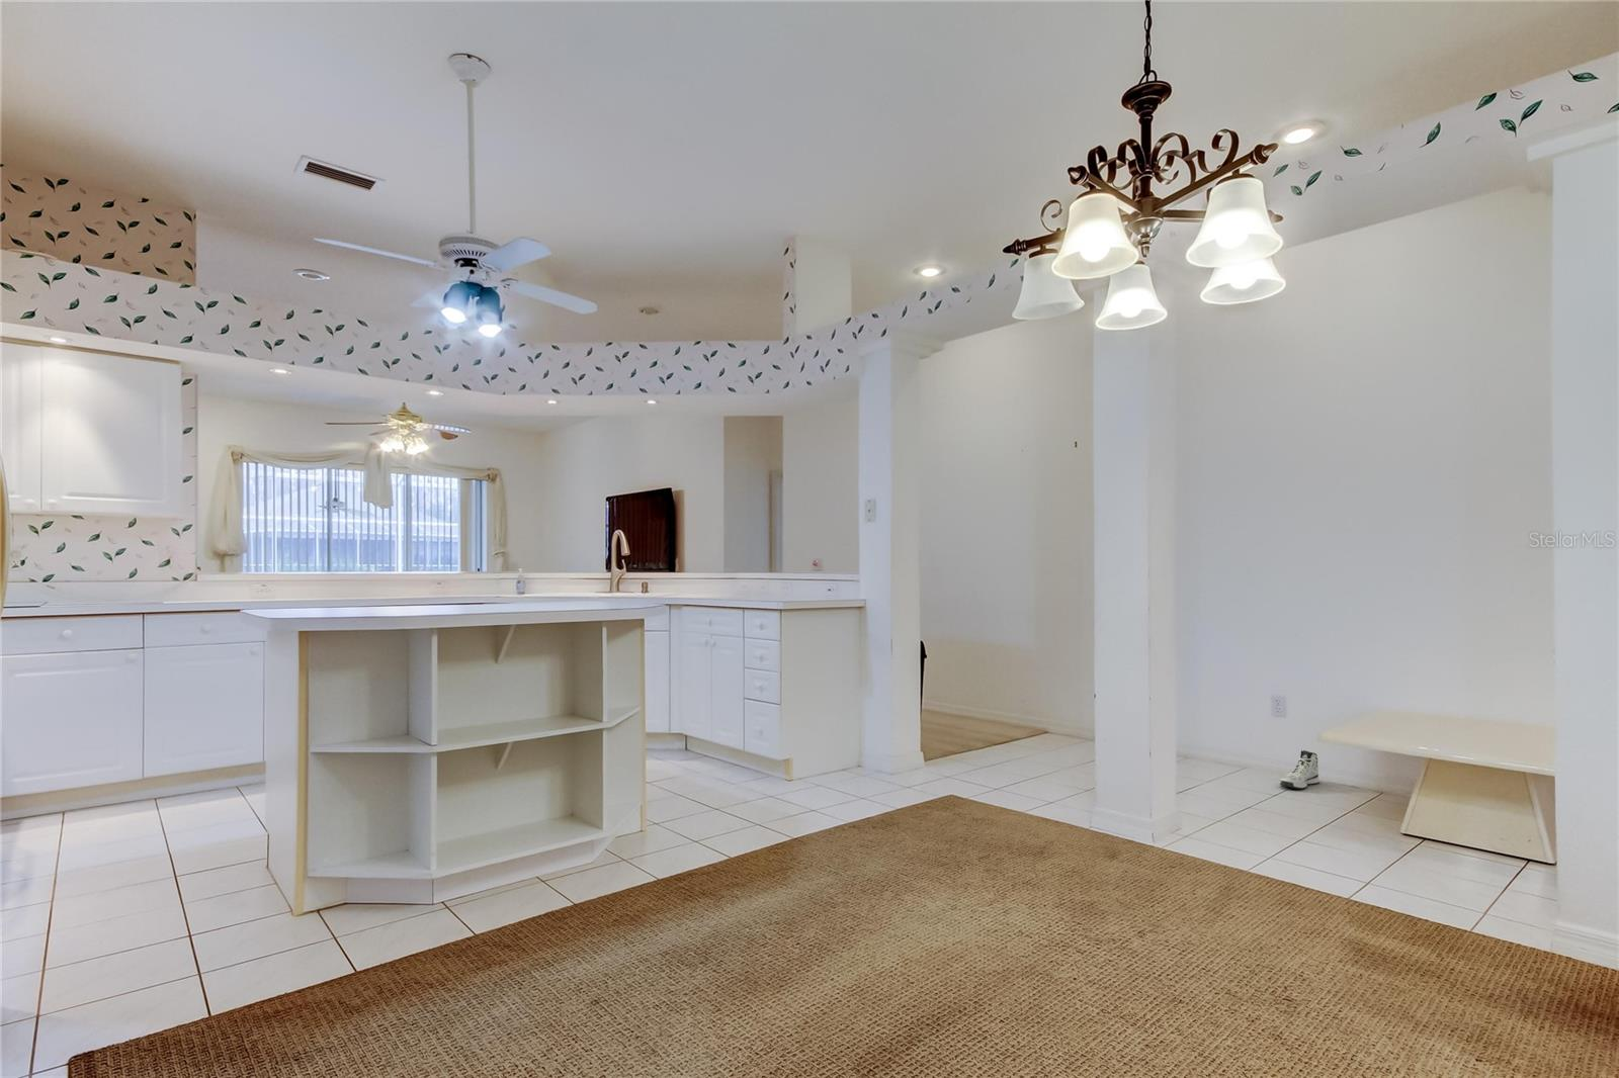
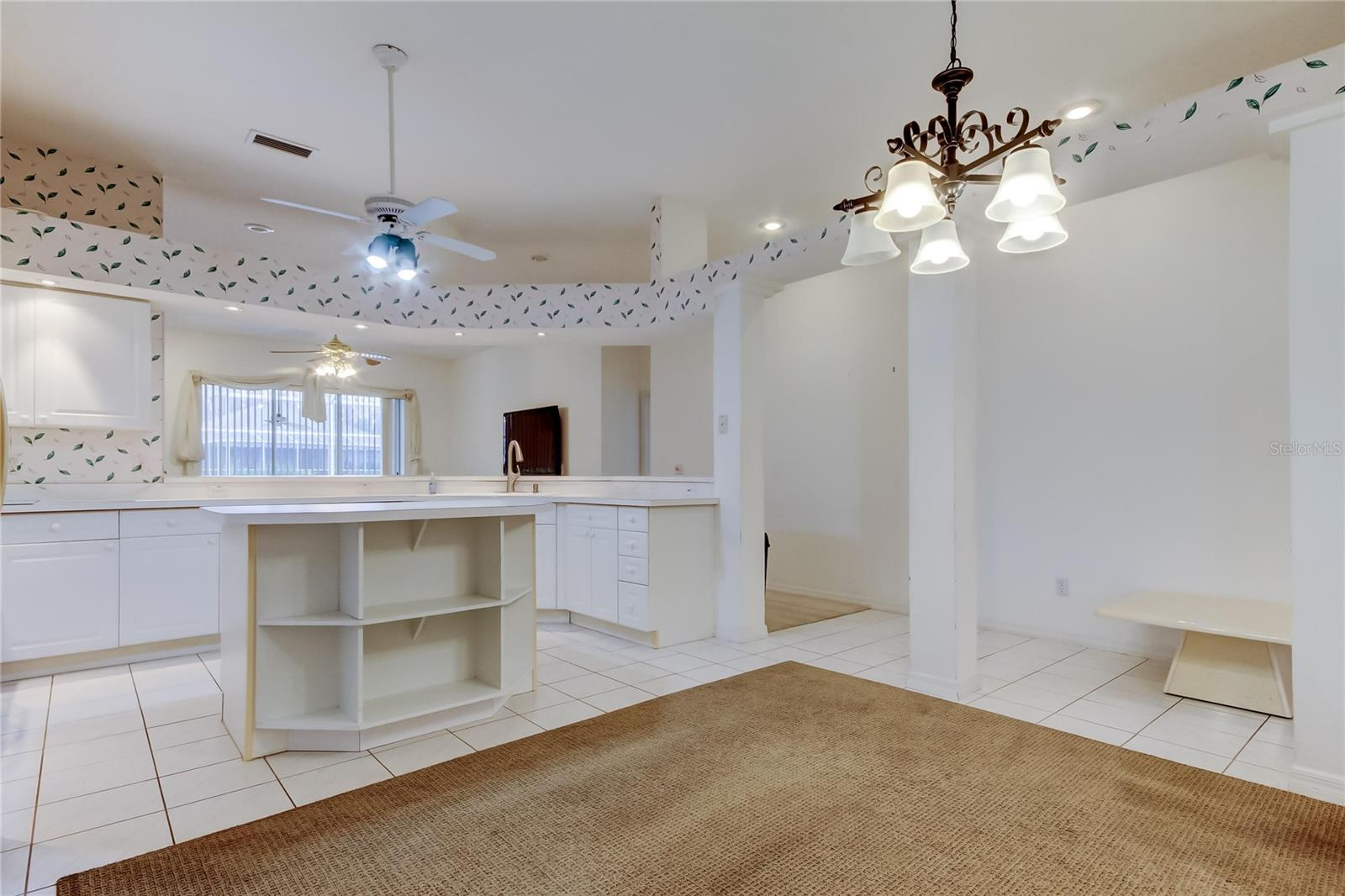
- sneaker [1280,750,1320,790]
